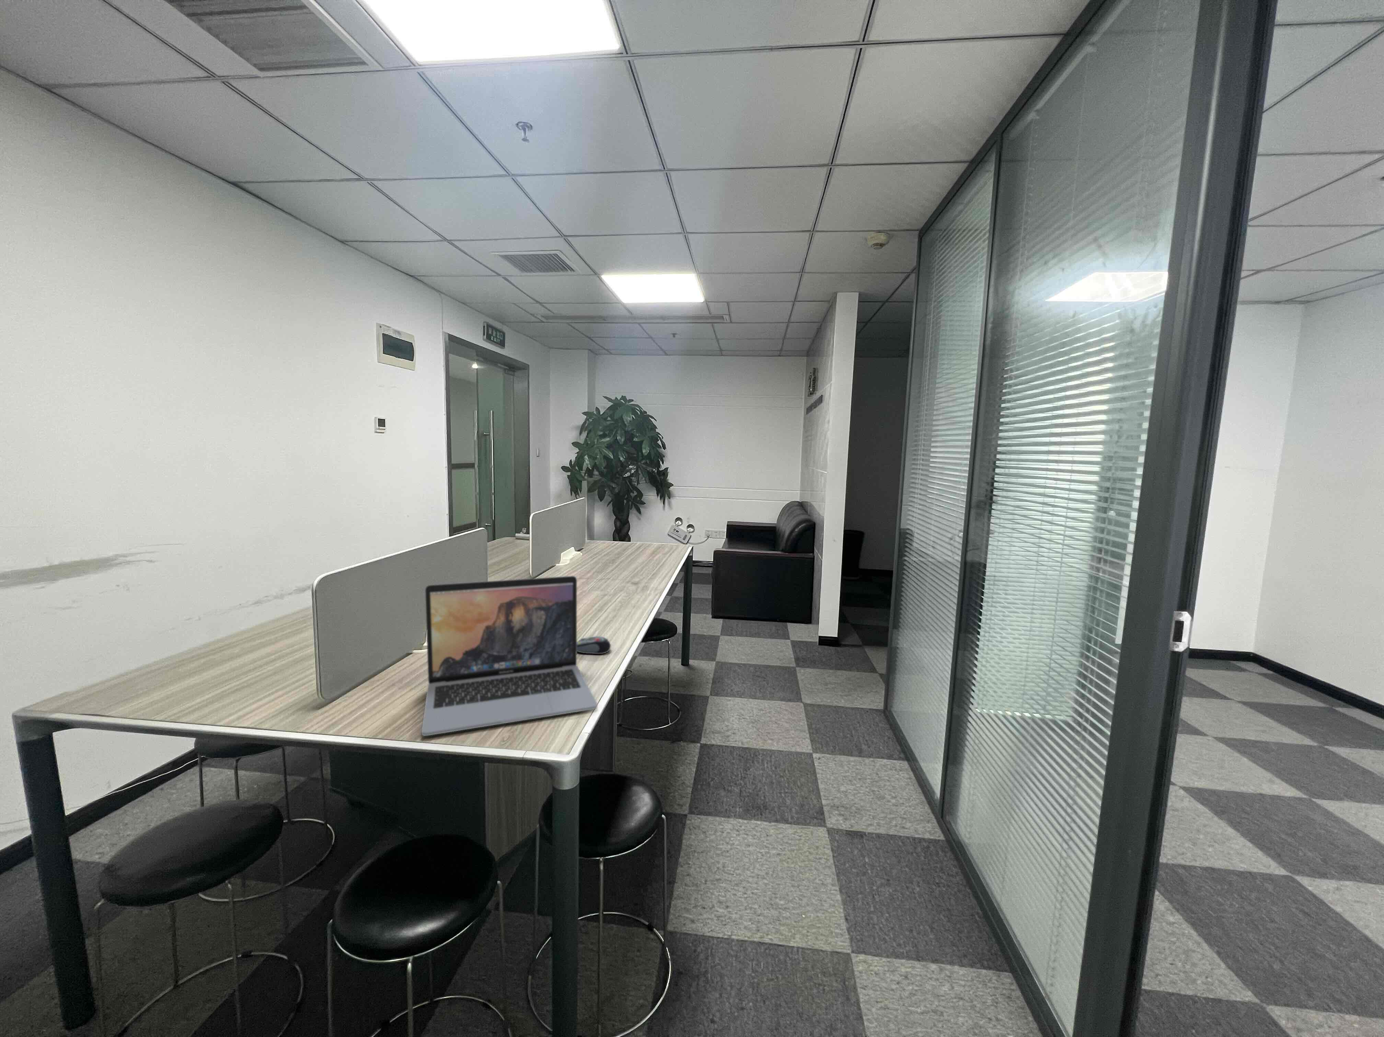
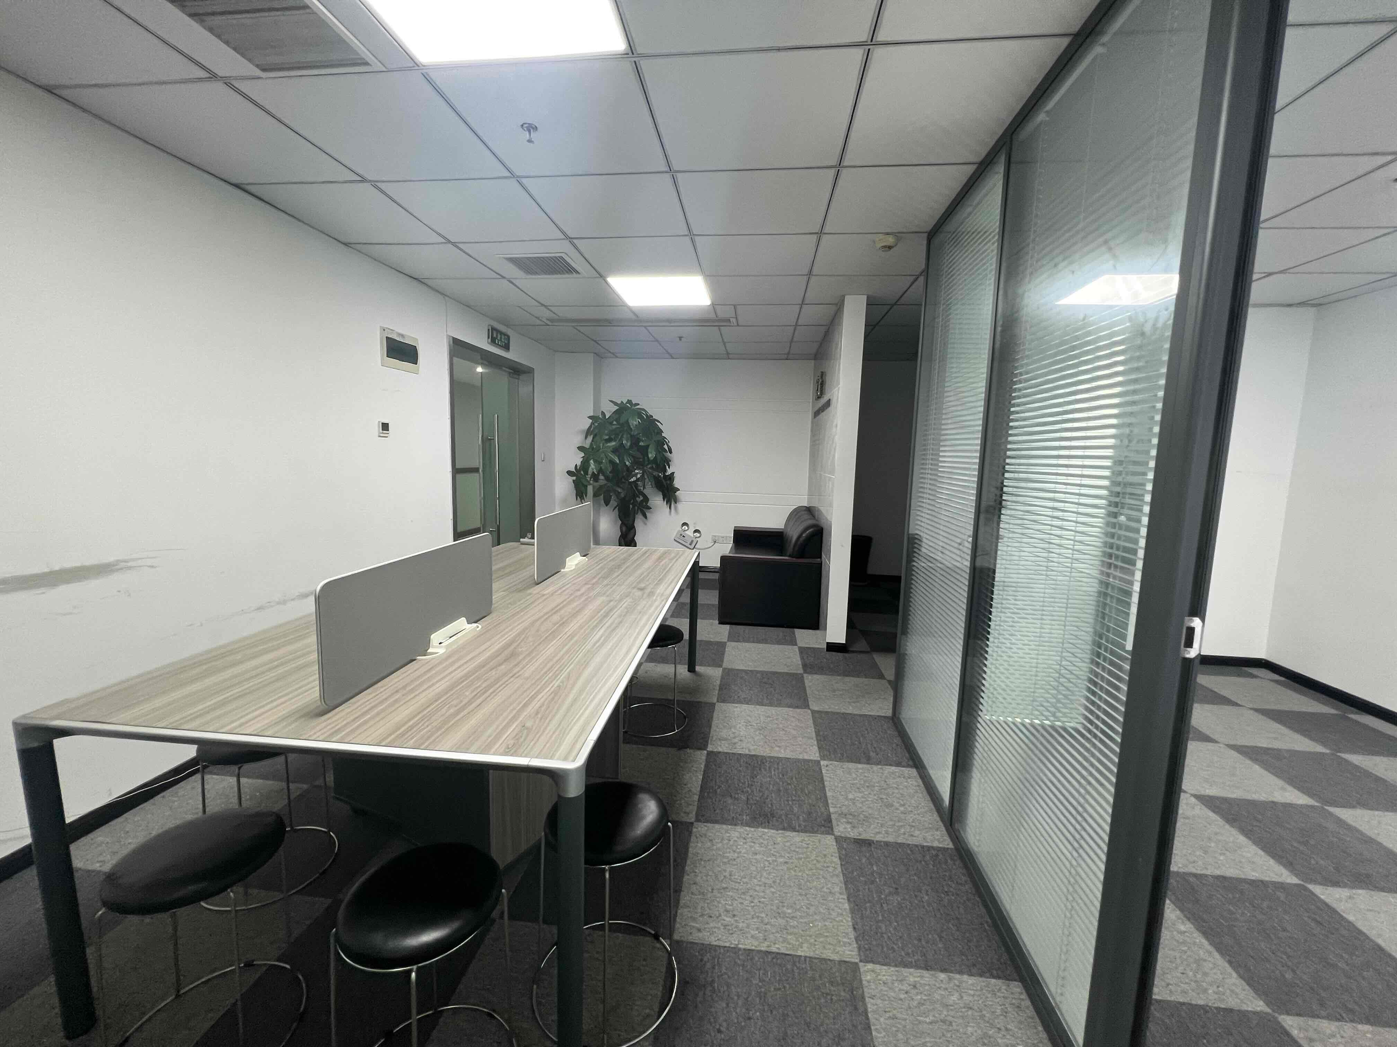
- laptop [421,575,598,736]
- computer mouse [576,636,611,655]
